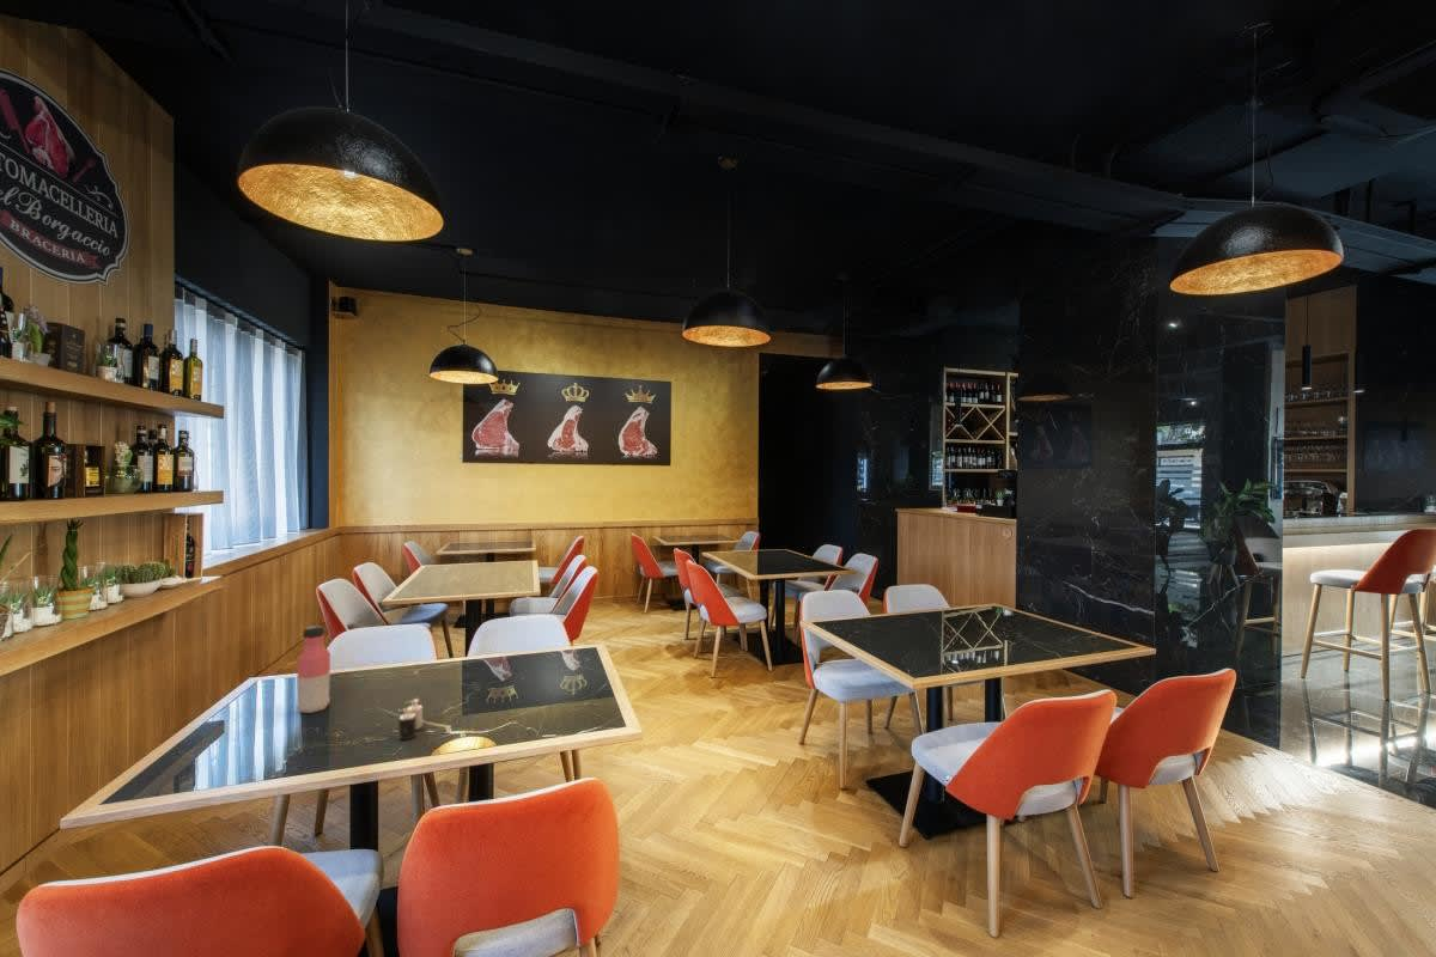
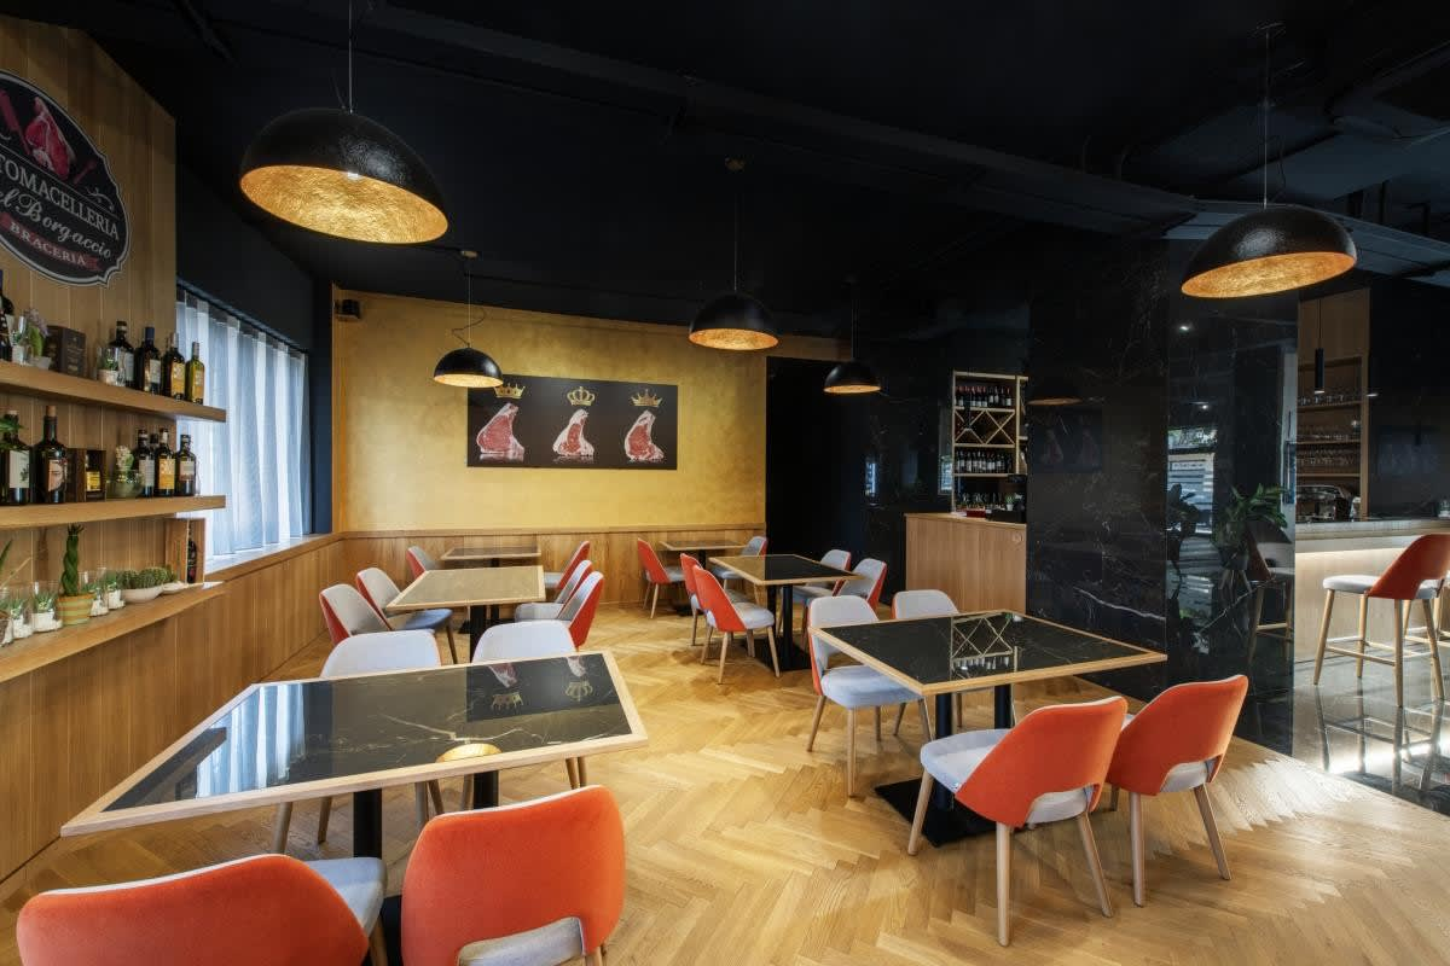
- water bottle [296,624,331,714]
- candle [396,697,424,742]
